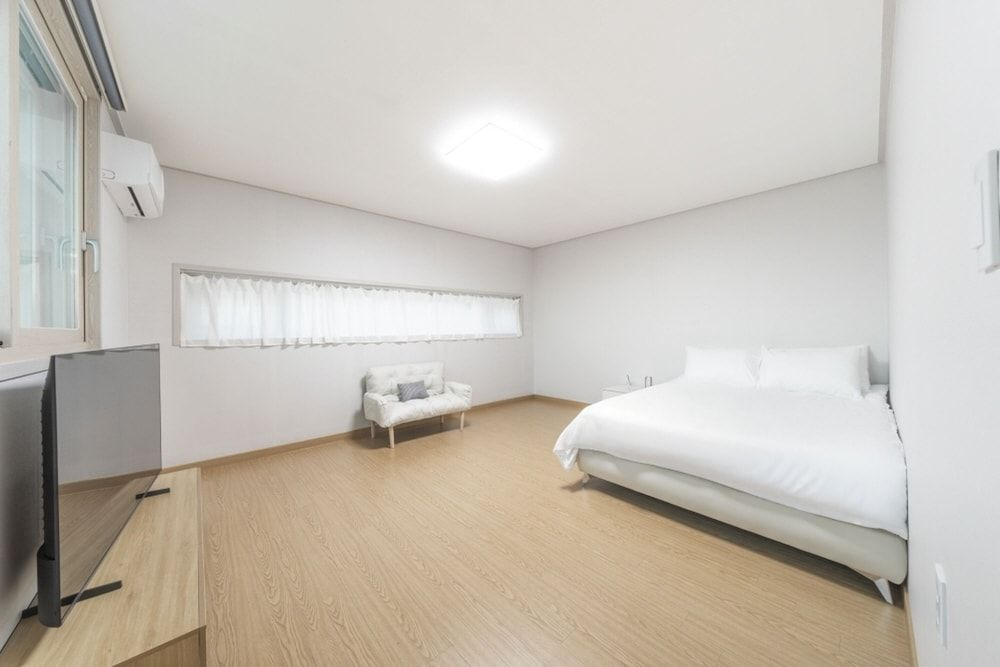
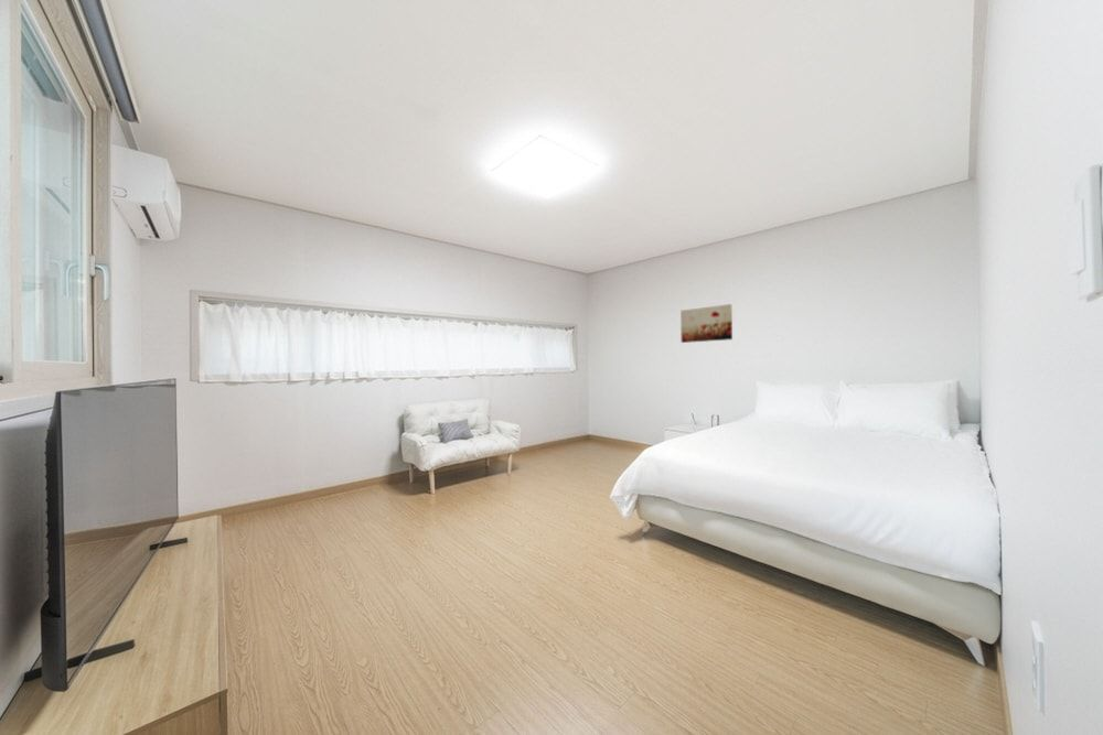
+ wall art [679,303,733,344]
